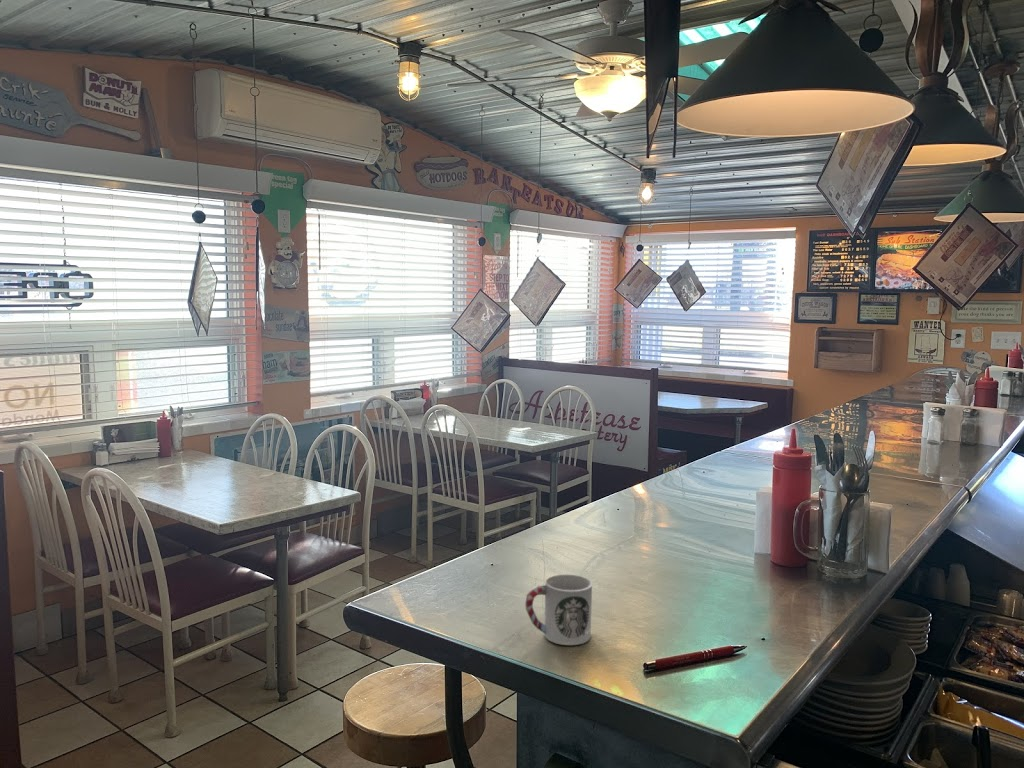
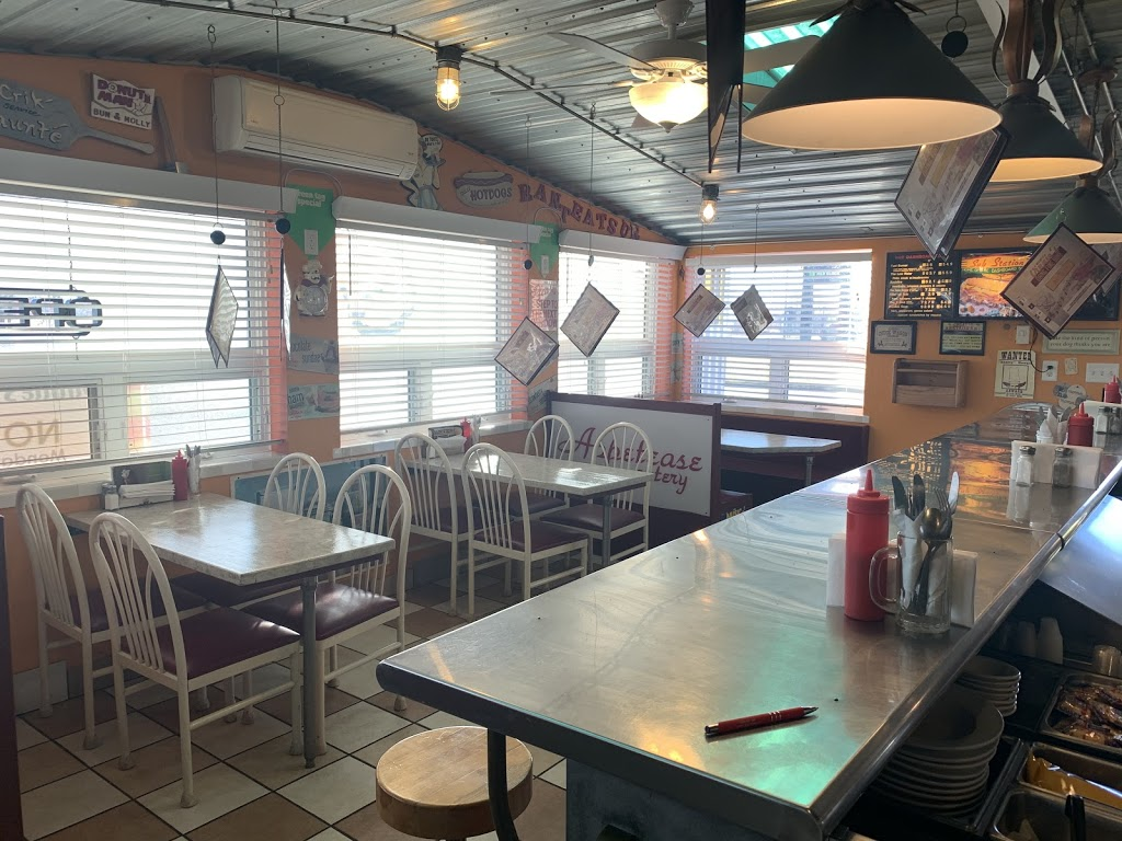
- cup [524,574,593,646]
